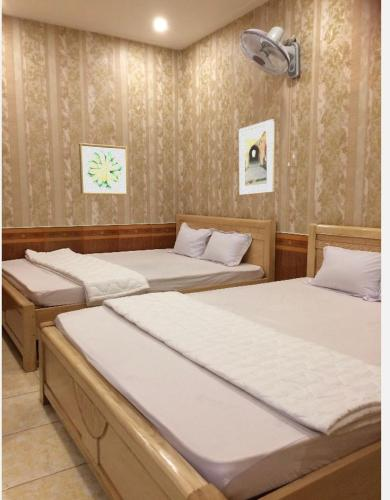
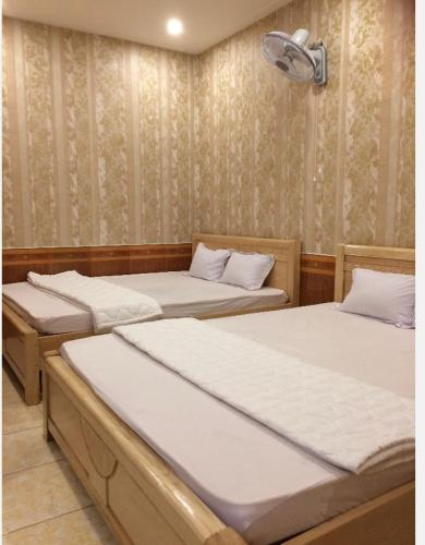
- wall art [78,142,129,196]
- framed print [238,118,275,196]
